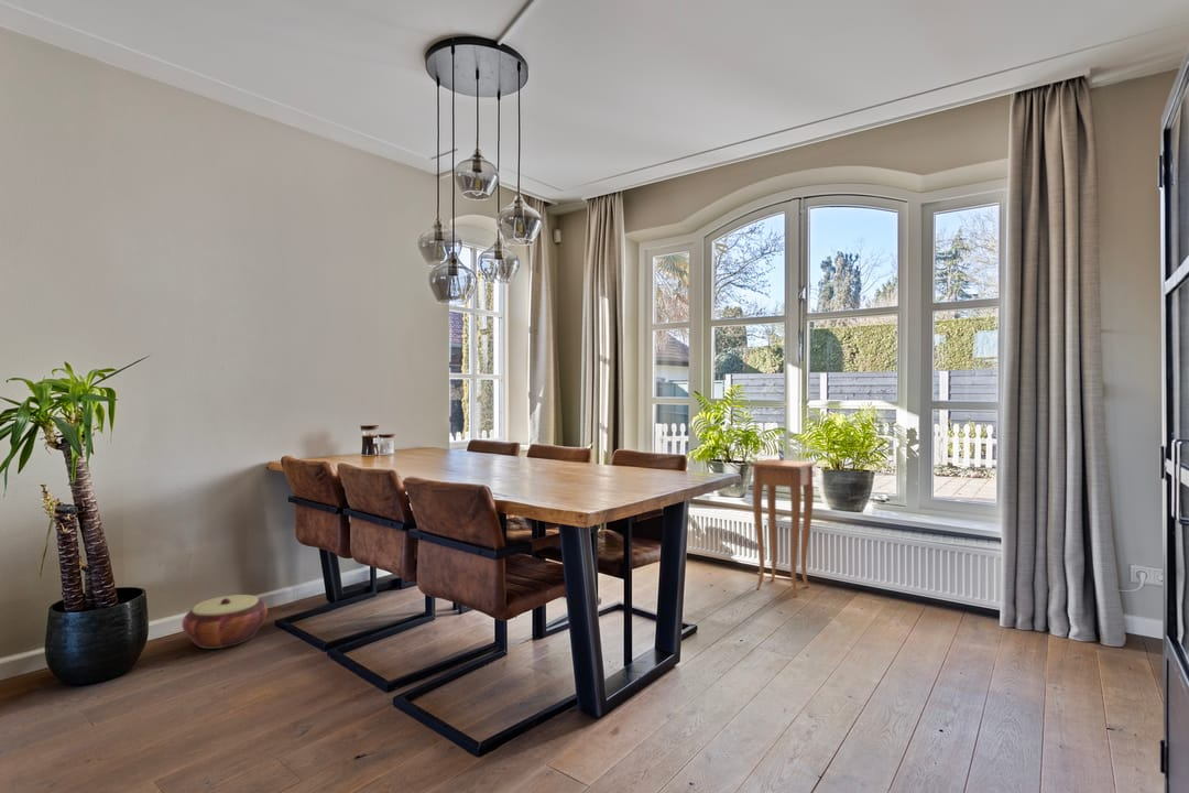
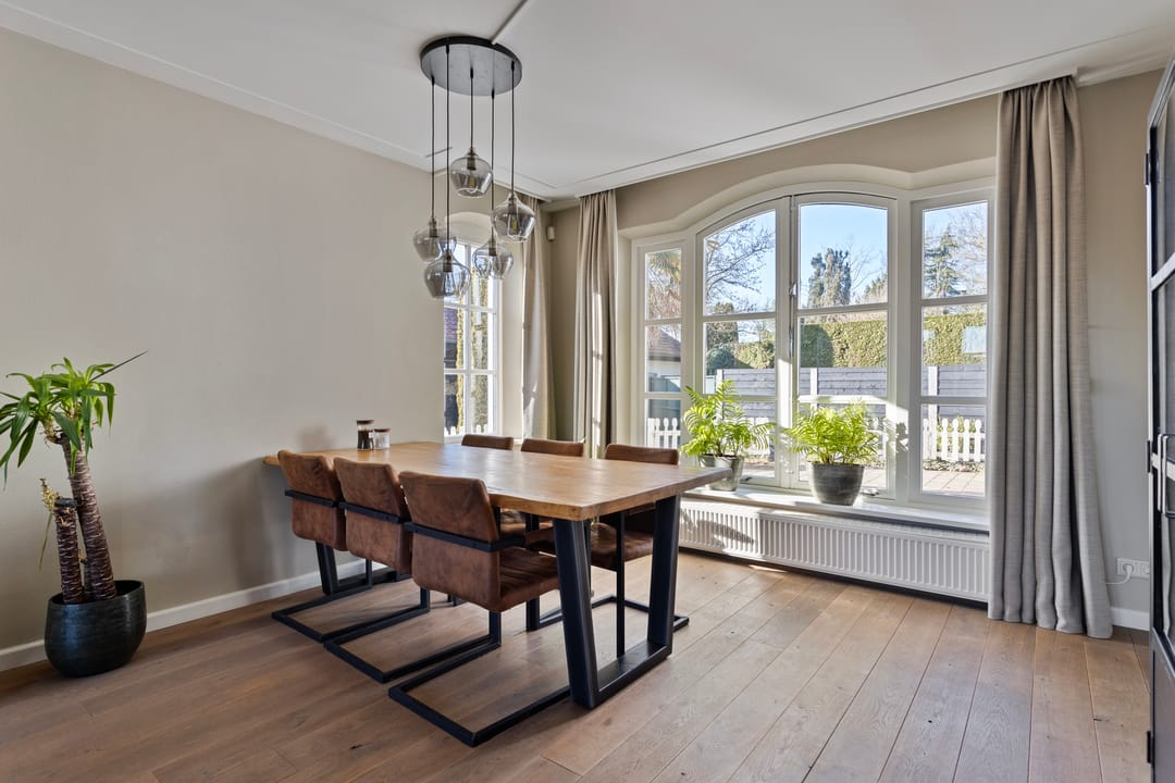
- woven basket [181,594,269,650]
- side table [749,458,816,598]
